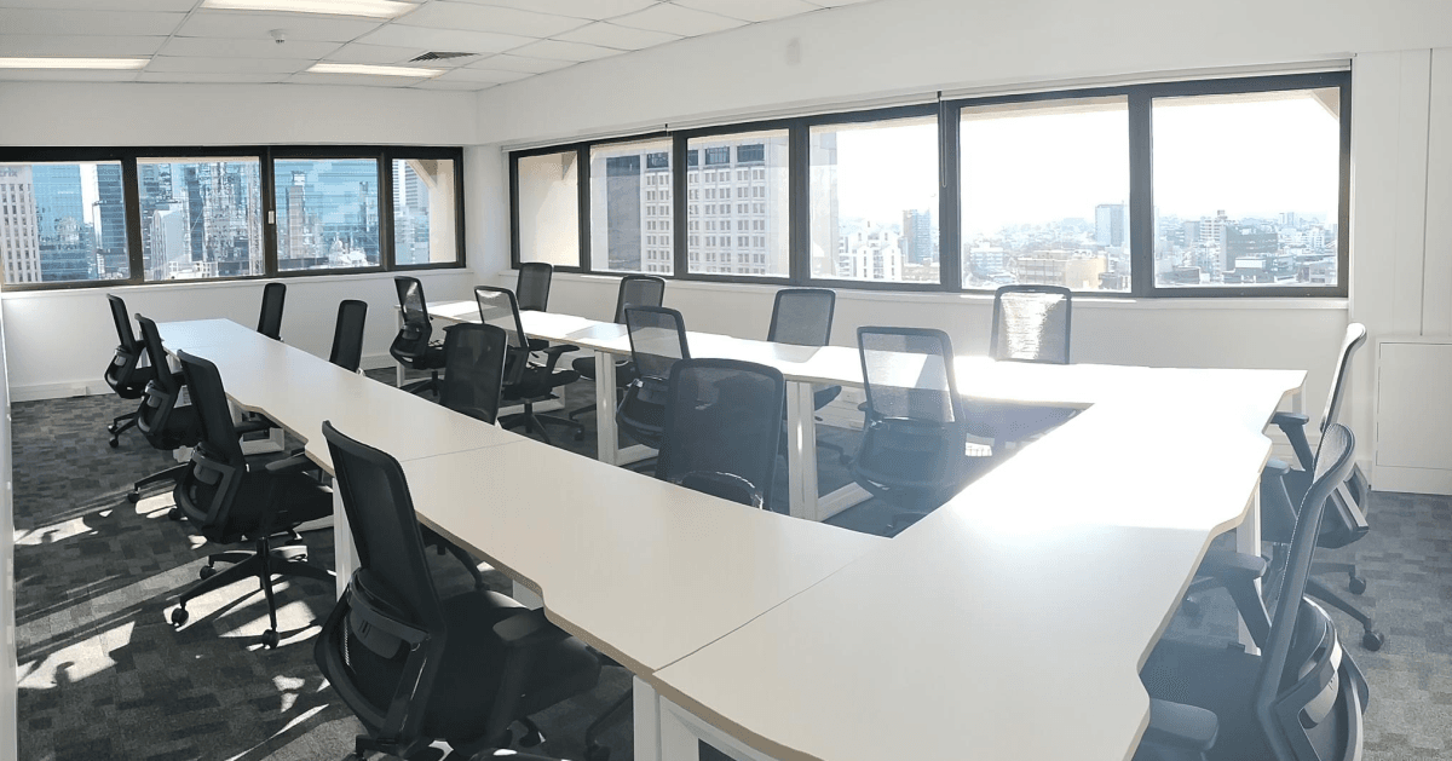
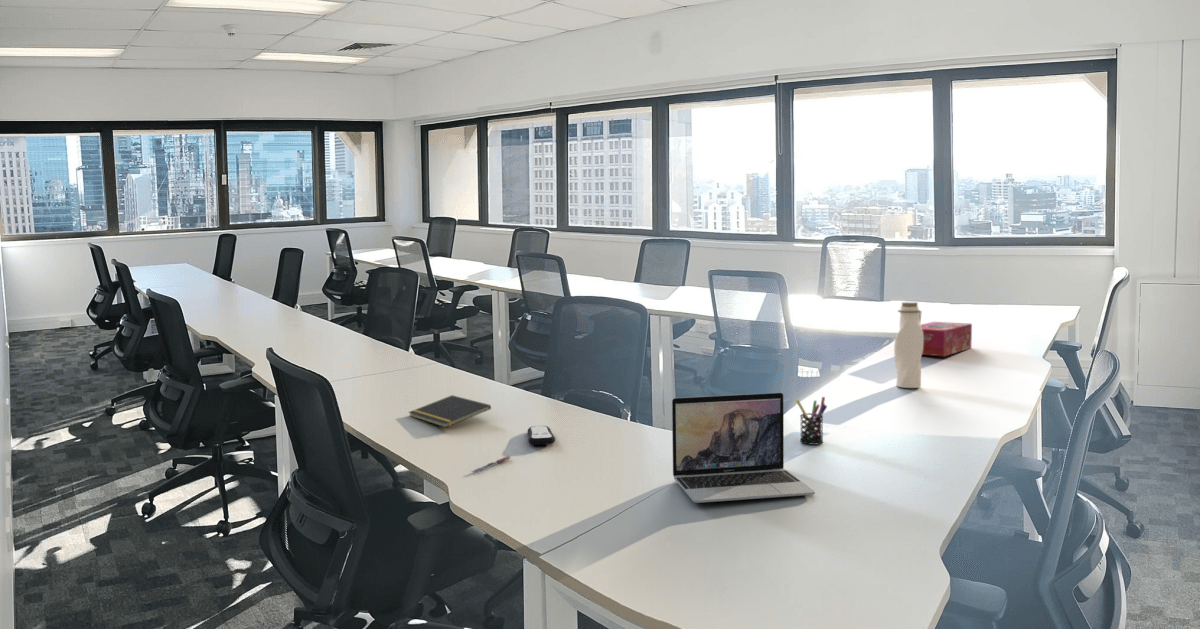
+ pen holder [795,396,828,446]
+ pen [470,455,512,473]
+ notepad [408,394,492,429]
+ water bottle [893,301,923,389]
+ laptop [671,392,816,504]
+ remote control [527,425,556,446]
+ tissue box [920,321,973,357]
